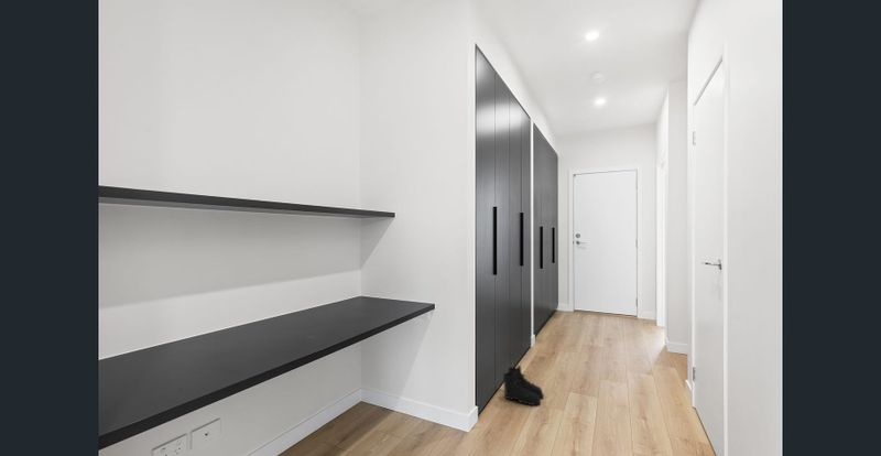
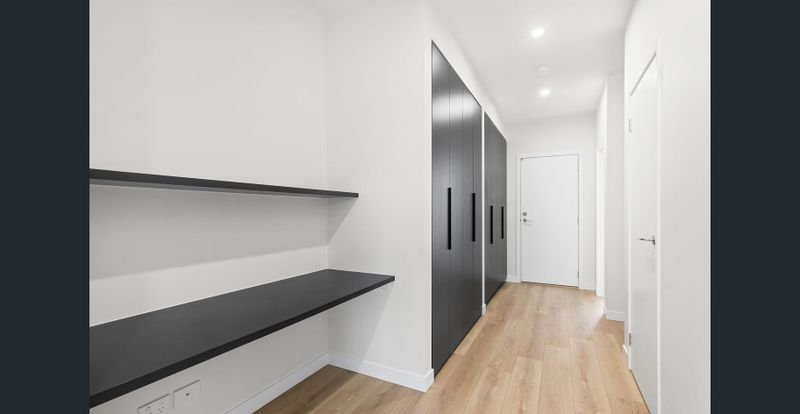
- boots [501,365,545,406]
